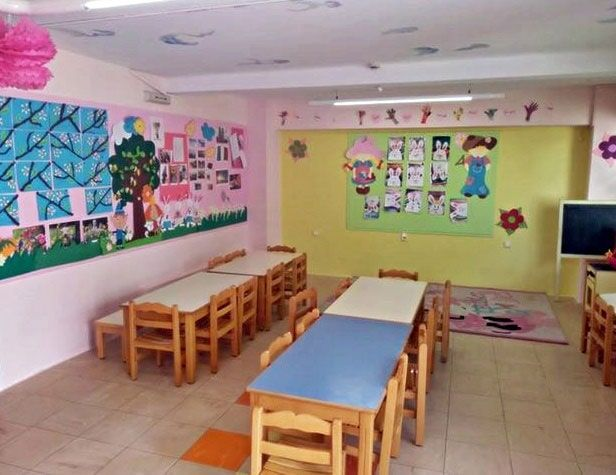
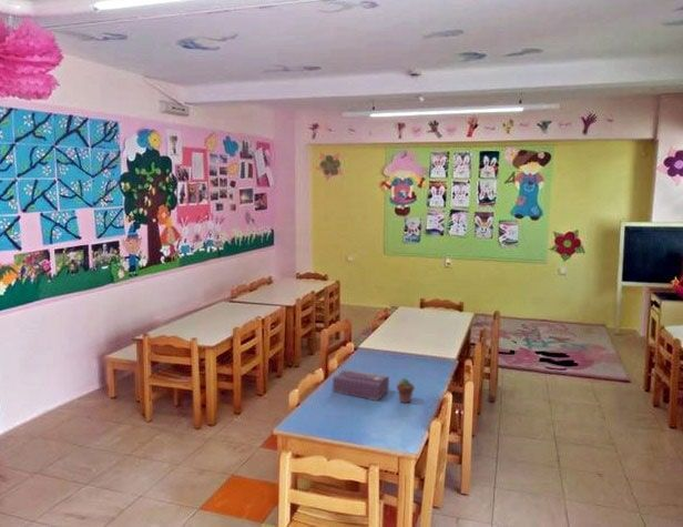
+ tissue box [332,368,390,402]
+ potted succulent [396,377,416,404]
